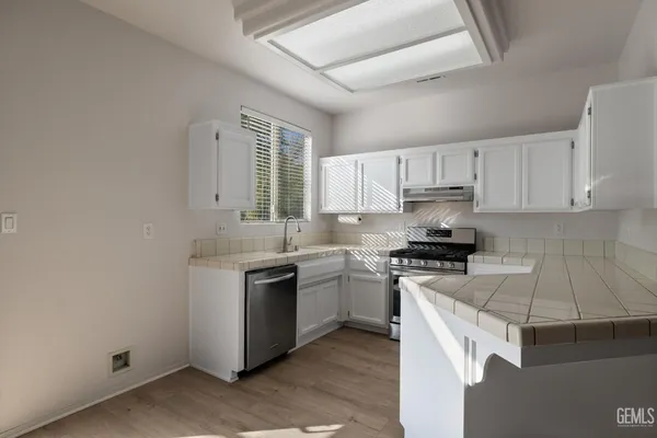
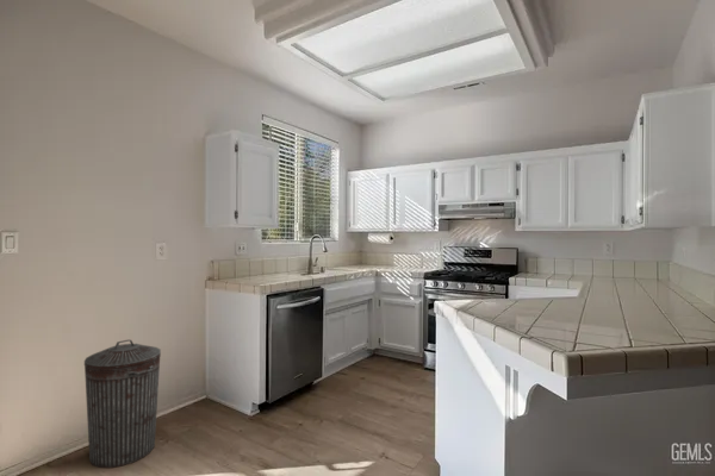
+ trash can [83,338,162,469]
